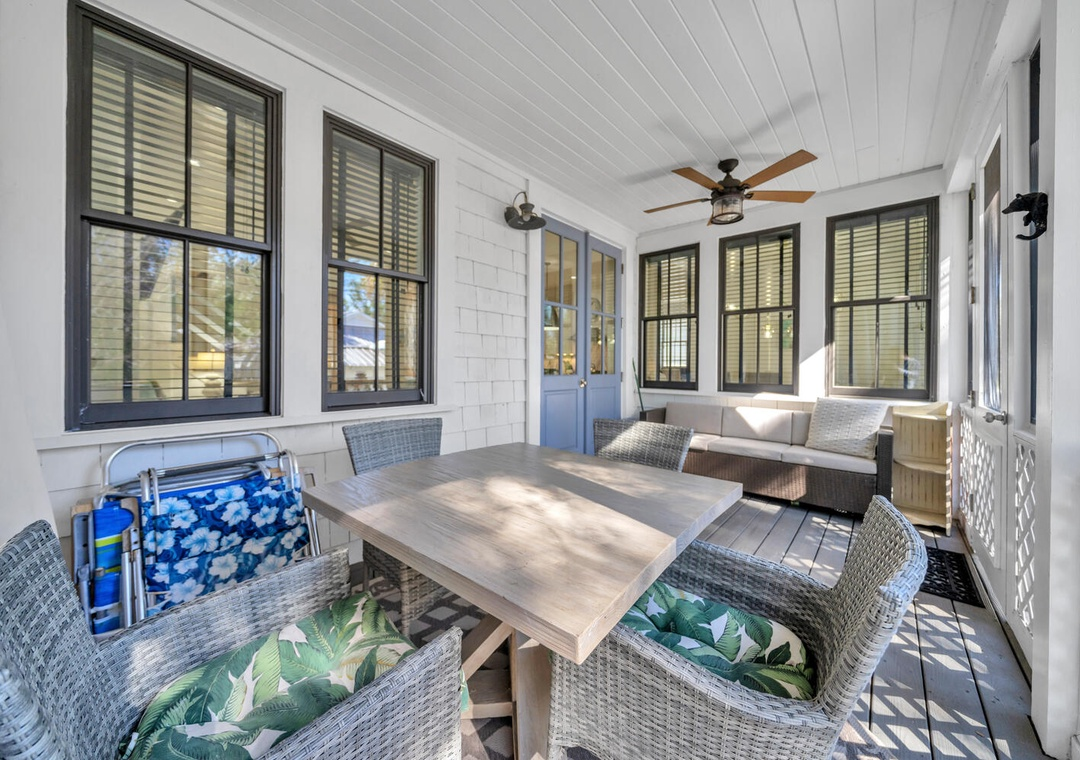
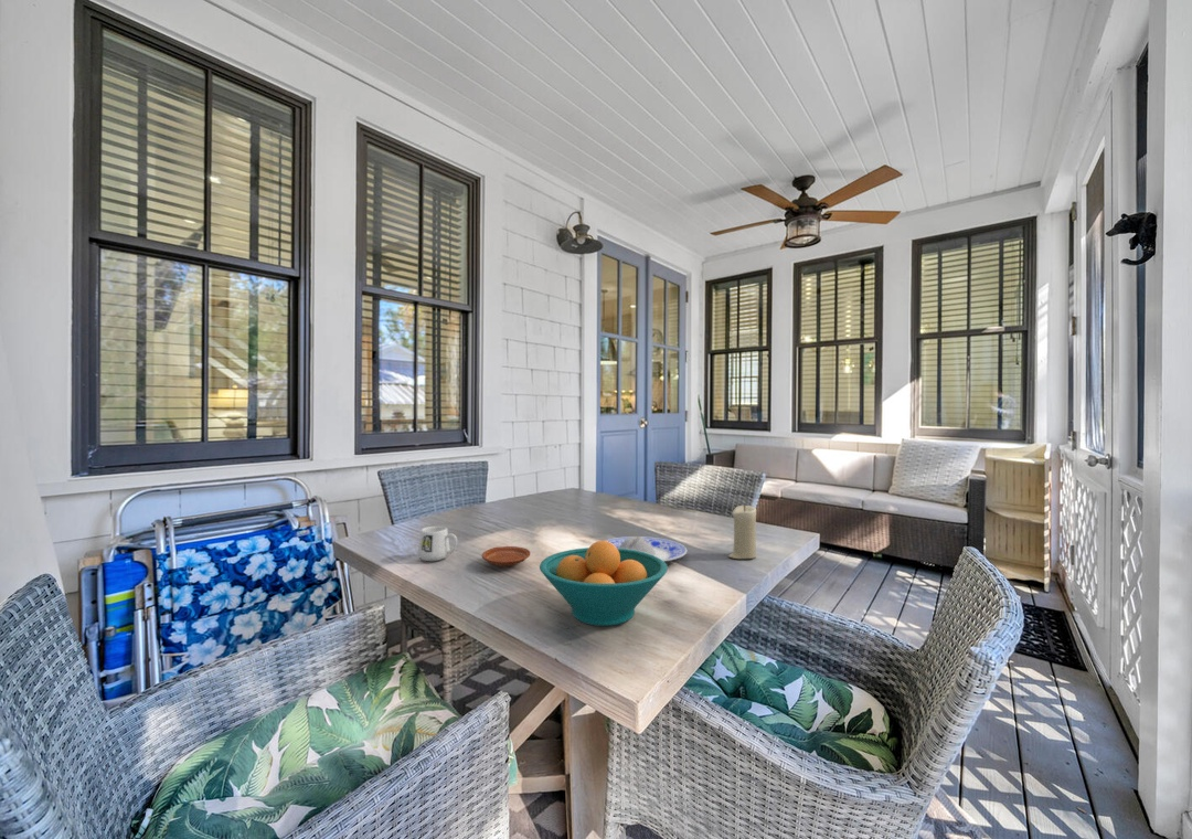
+ fruit bowl [539,540,669,627]
+ plate [480,545,531,567]
+ plate [604,535,688,562]
+ mug [417,525,458,562]
+ candle [727,505,757,560]
